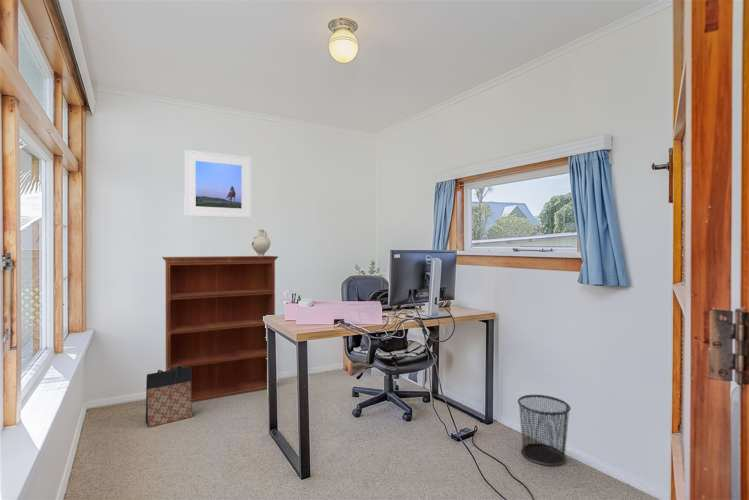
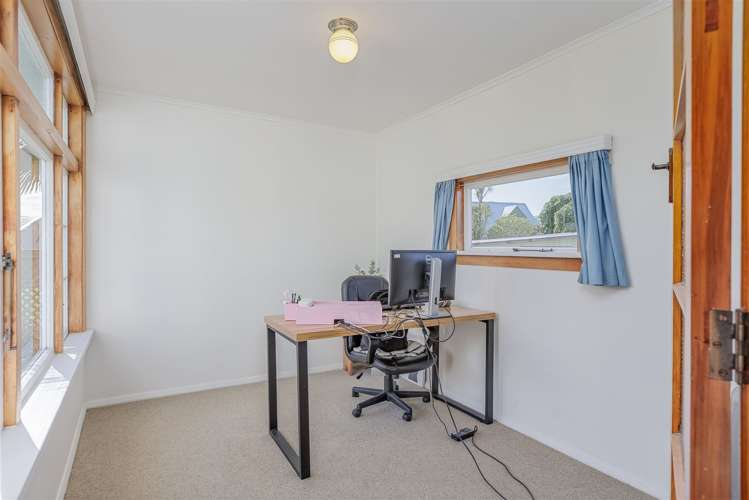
- bag [145,365,193,428]
- decorative vase [251,228,272,257]
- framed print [183,149,252,219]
- waste bin [517,394,572,467]
- bookcase [161,255,279,403]
